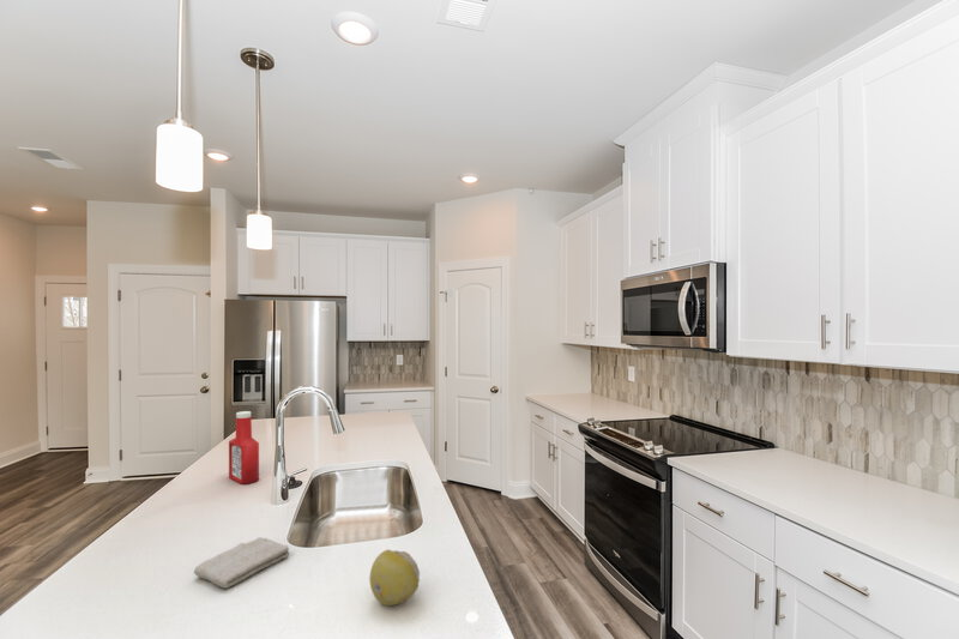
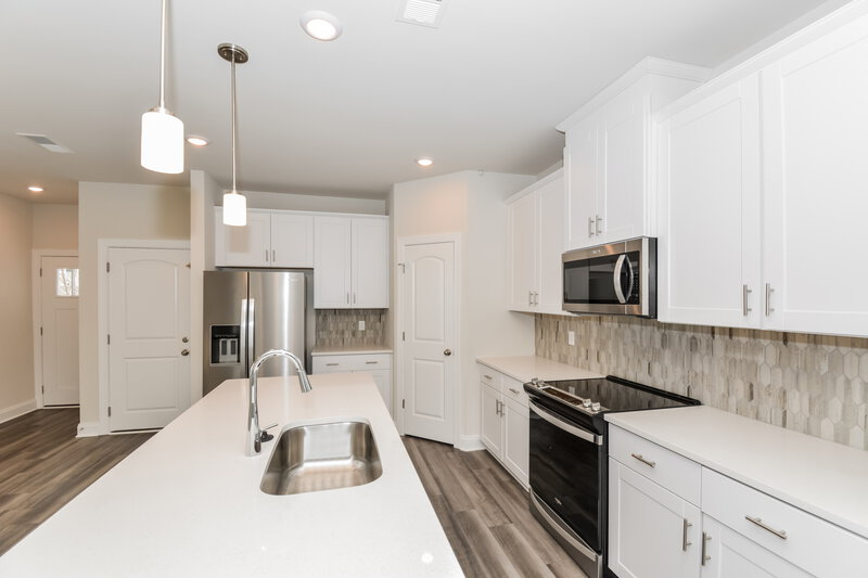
- soap bottle [228,410,260,486]
- washcloth [193,536,290,590]
- fruit [368,549,421,607]
